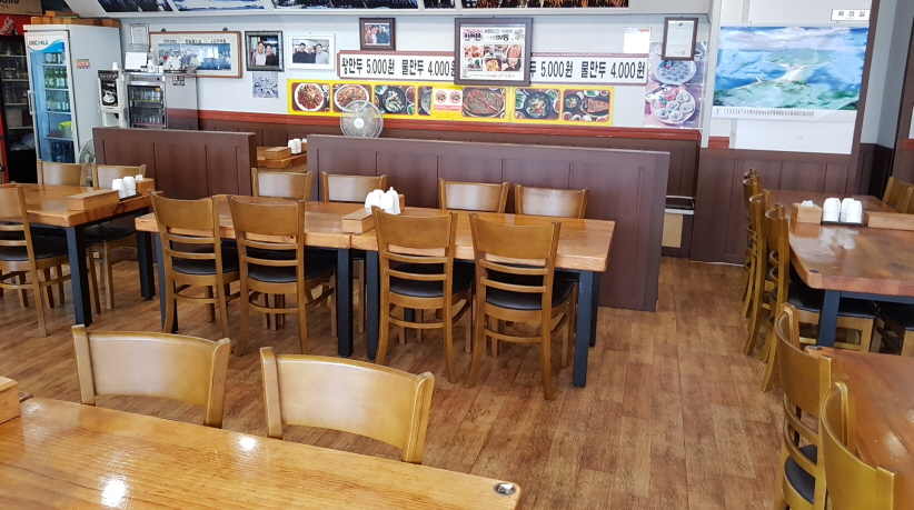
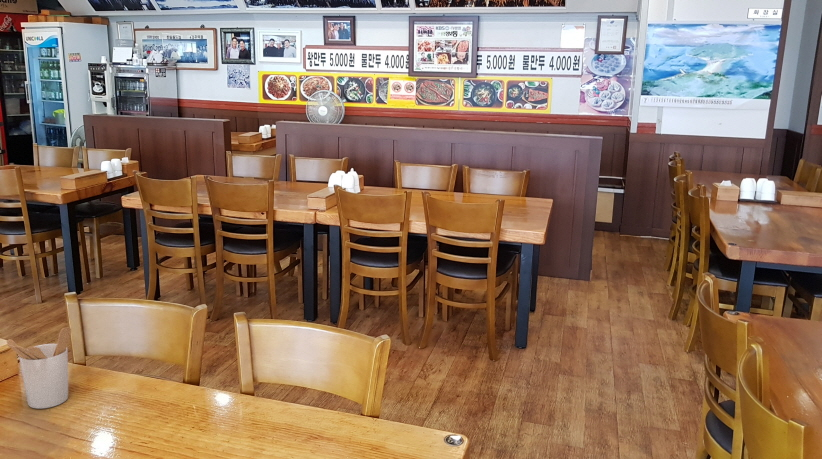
+ utensil holder [6,326,72,410]
